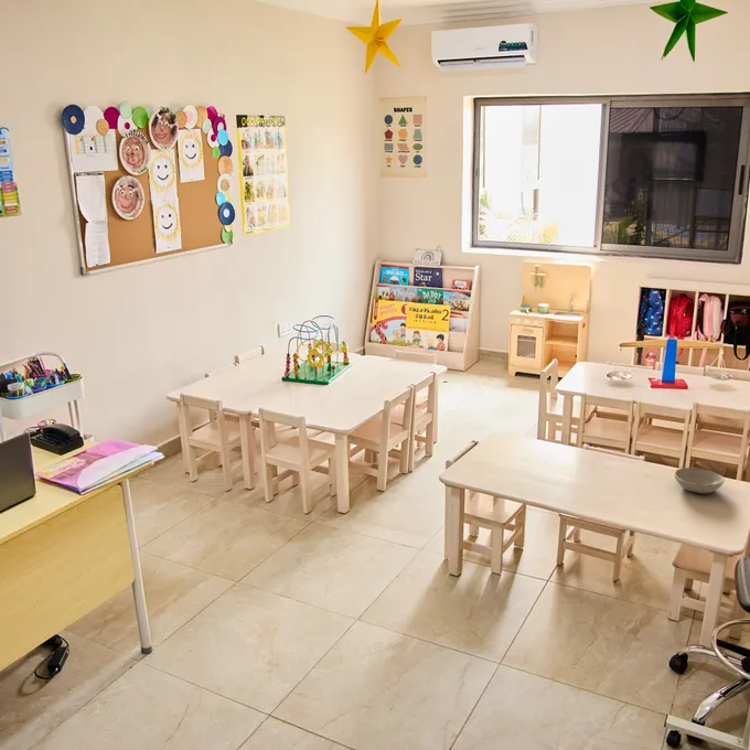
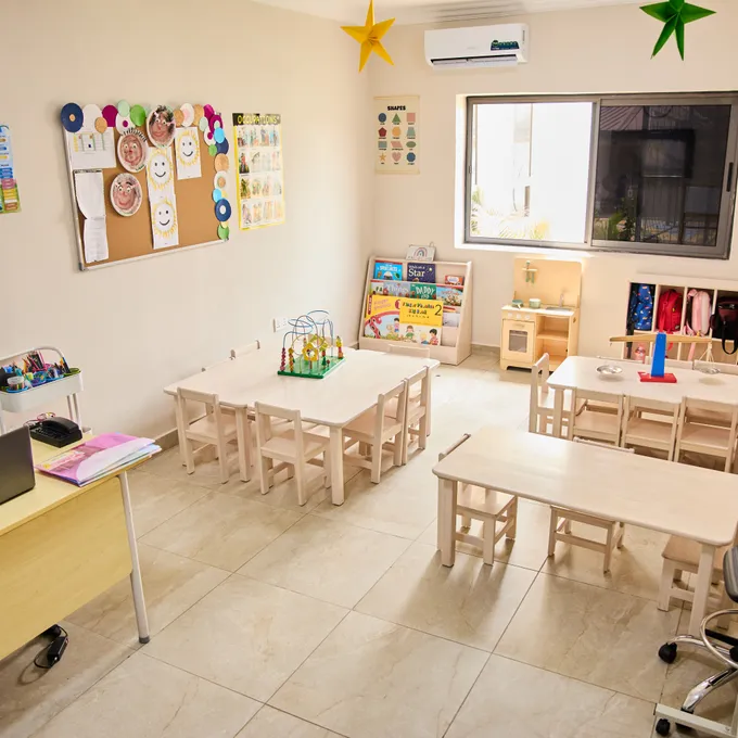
- bowl [673,467,726,494]
